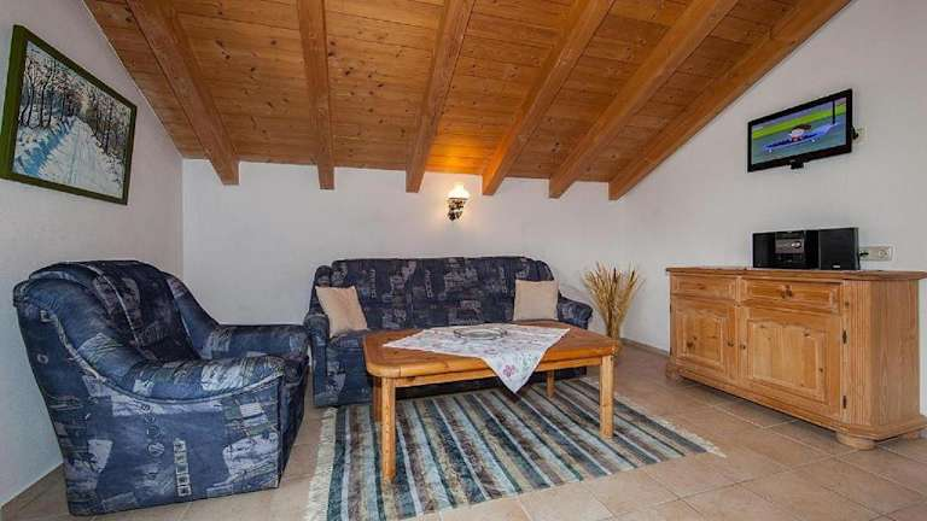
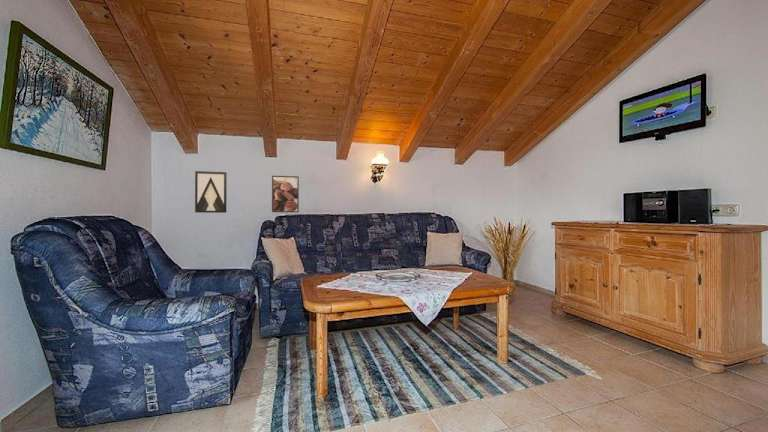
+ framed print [271,175,300,213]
+ wall art [194,170,228,214]
